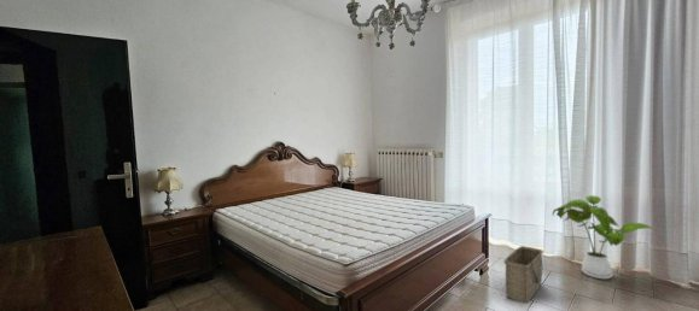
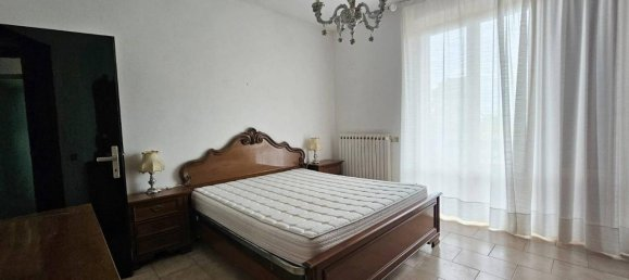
- house plant [552,194,659,280]
- basket [502,245,544,304]
